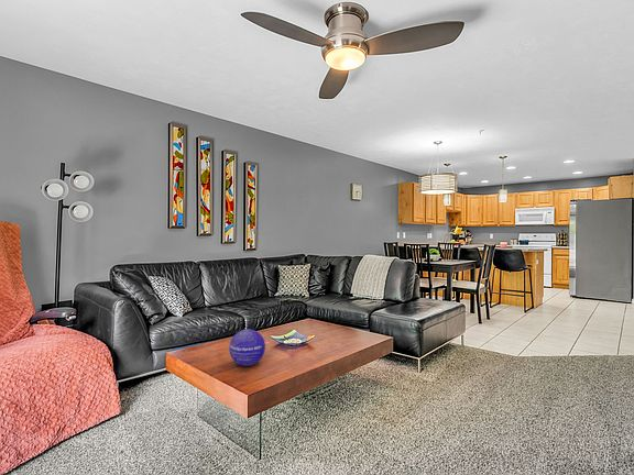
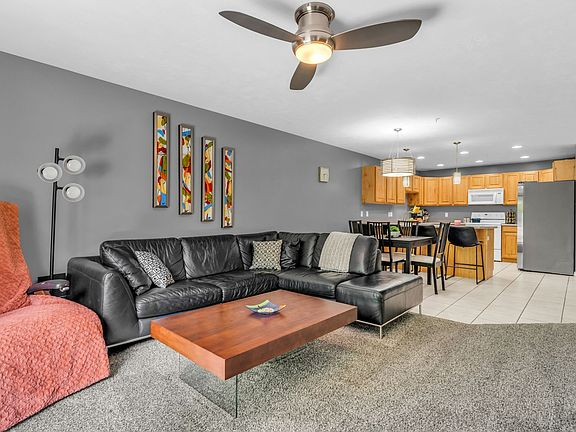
- decorative ball [228,328,266,367]
